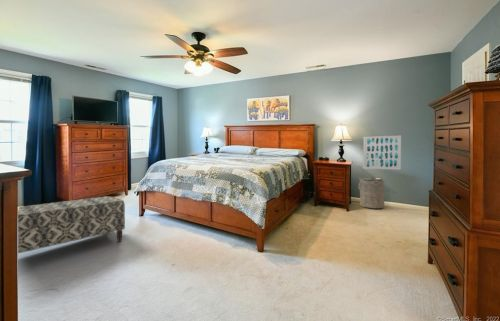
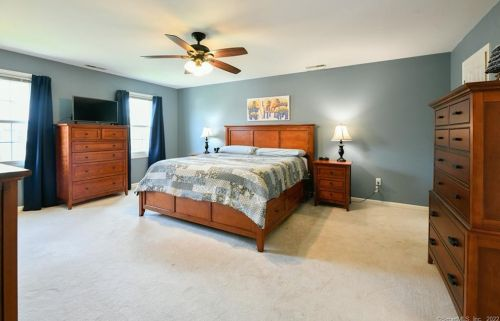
- bench [17,195,126,254]
- wall art [362,134,402,170]
- laundry hamper [357,176,385,209]
